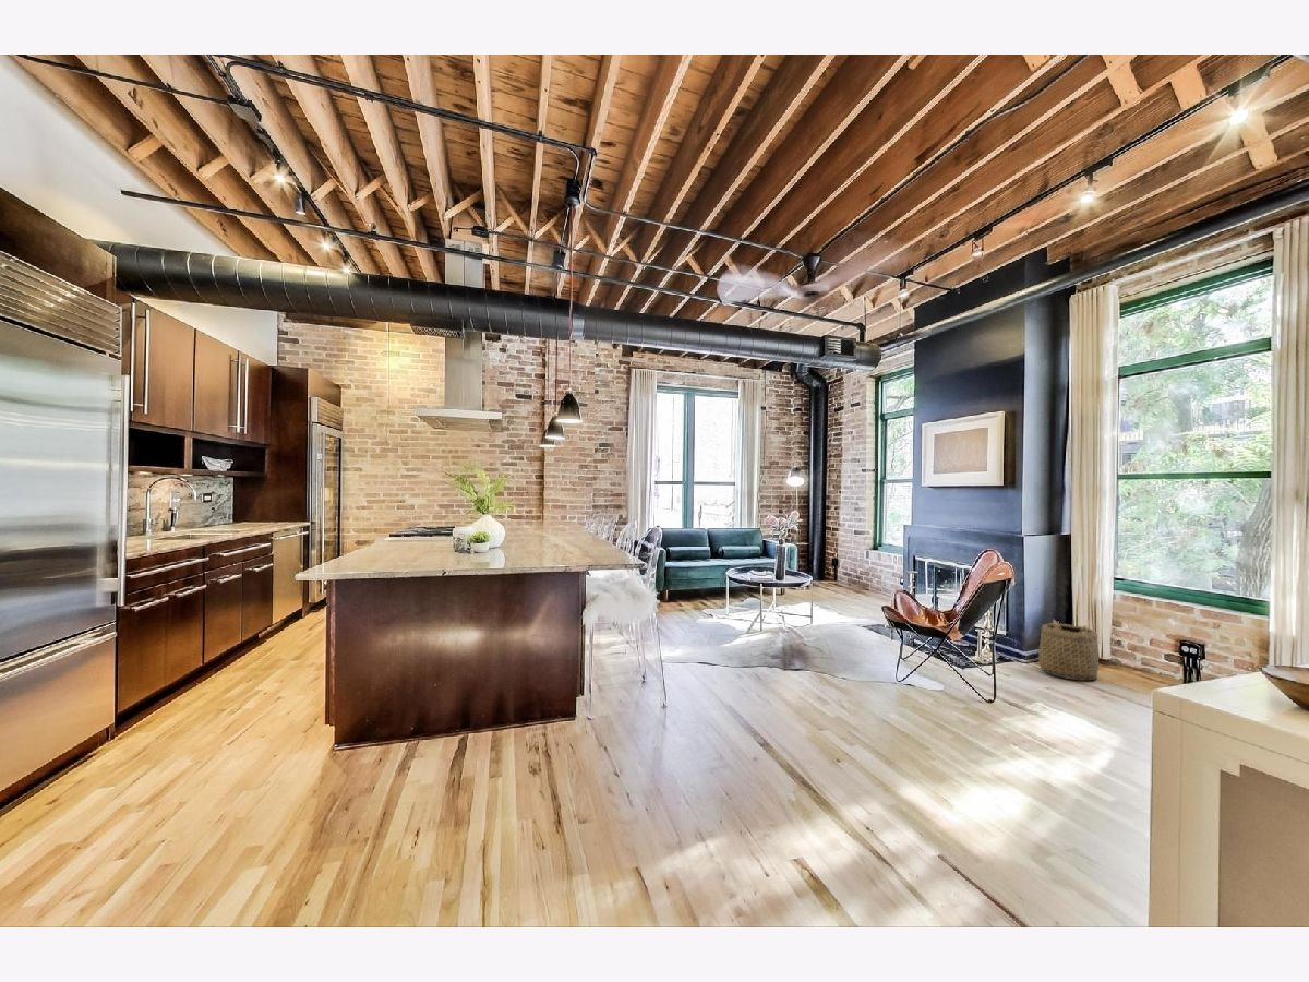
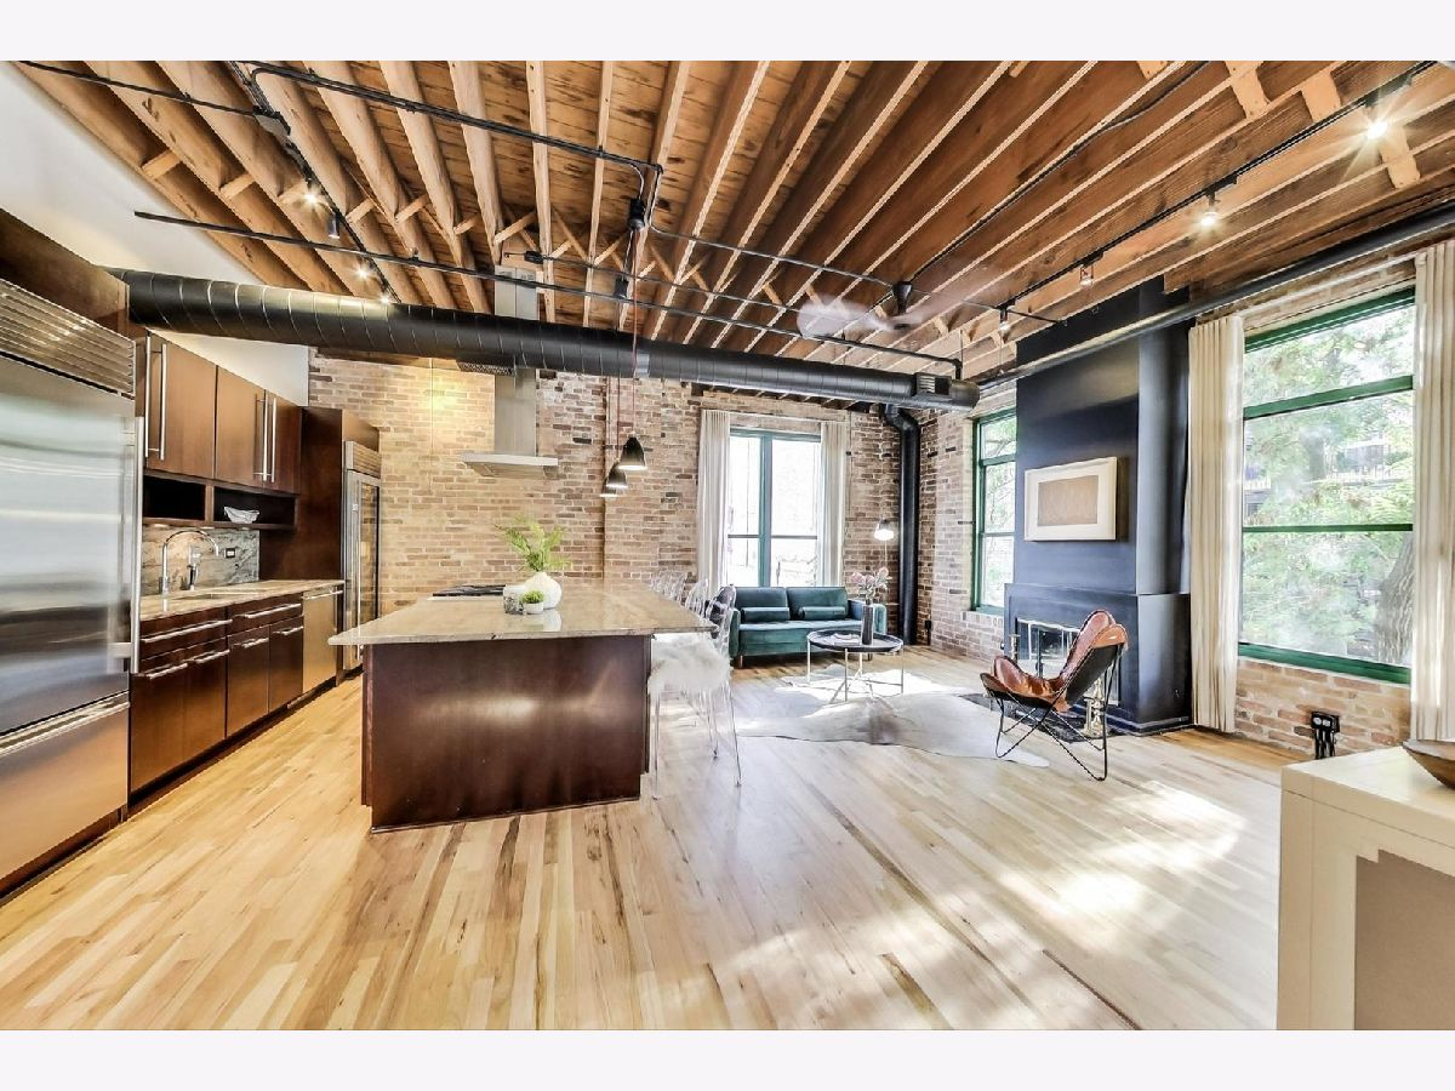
- basket [1037,619,1100,682]
